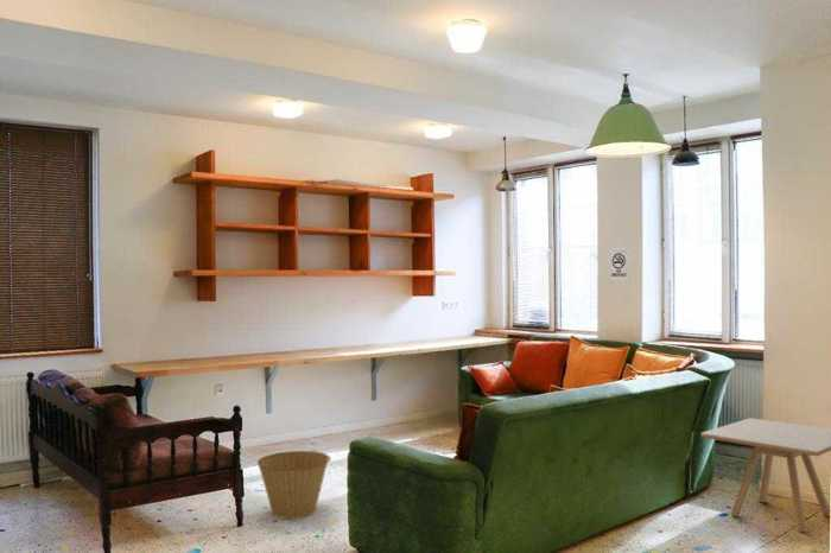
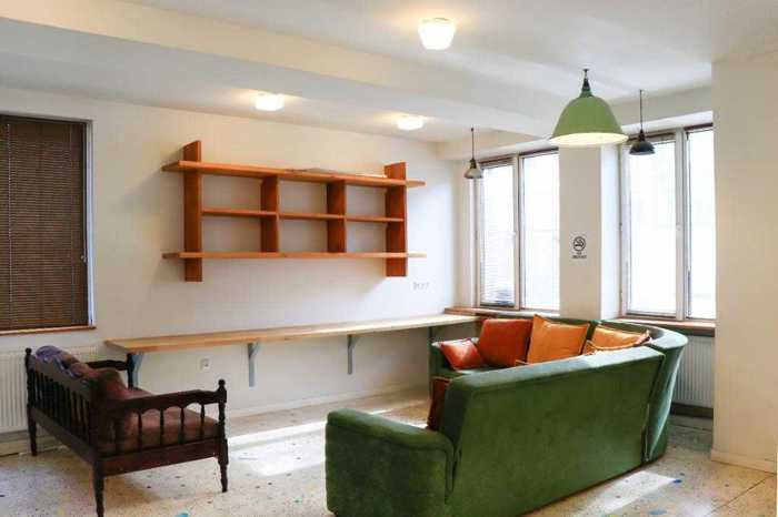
- side table [700,417,831,534]
- basket [256,450,332,520]
